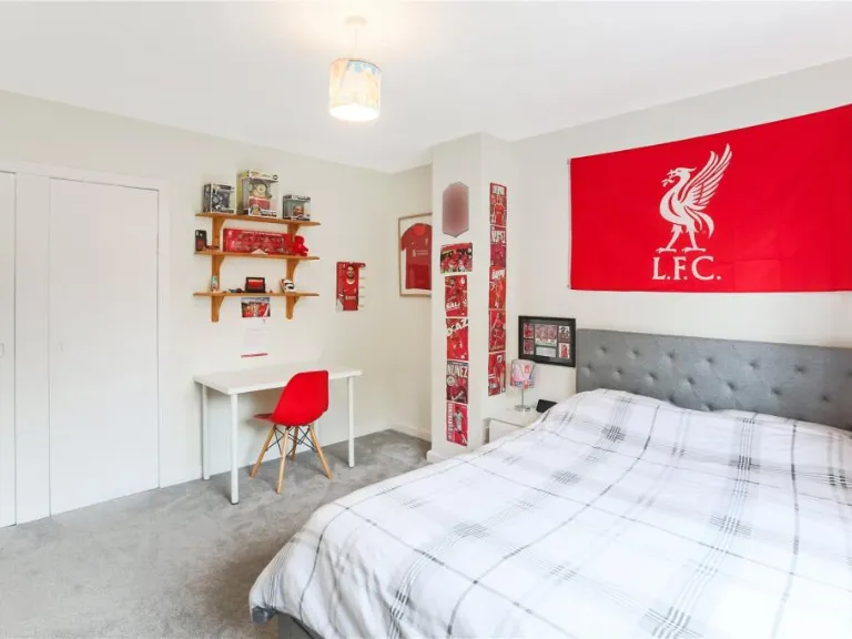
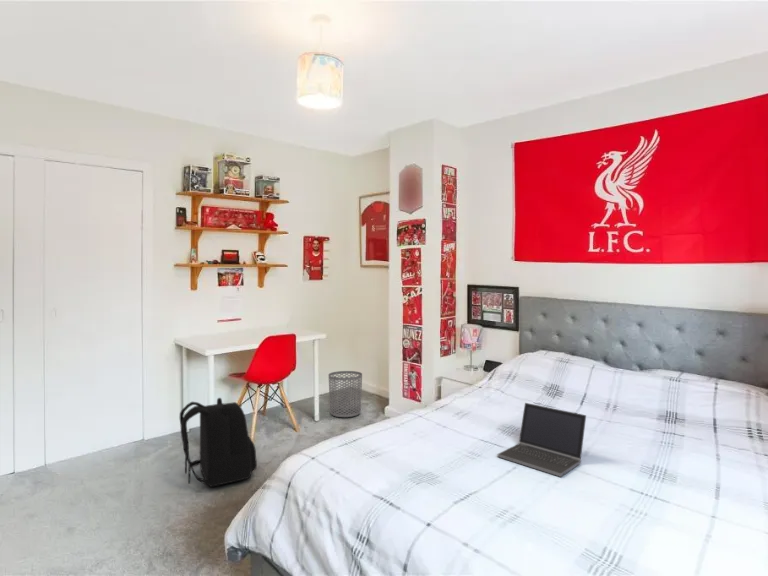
+ laptop computer [497,402,587,478]
+ backpack [179,397,258,488]
+ waste bin [328,370,363,418]
